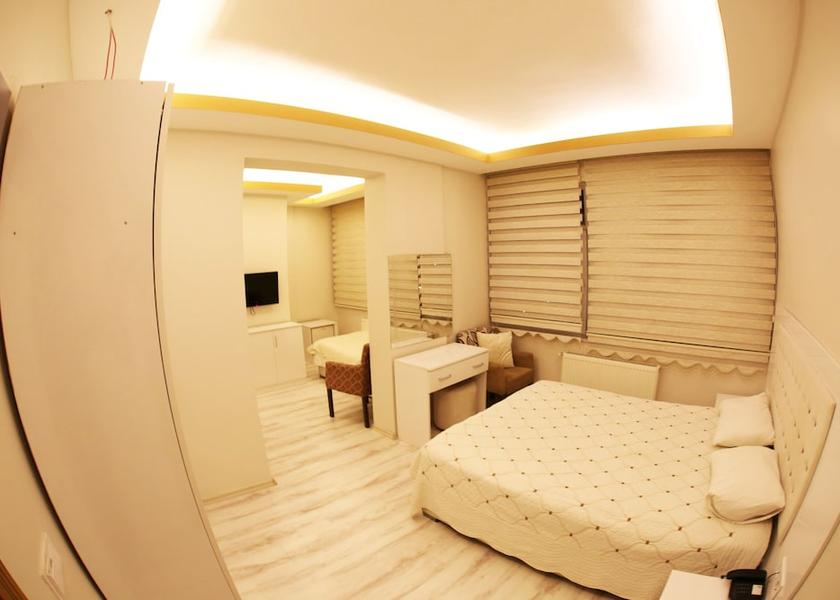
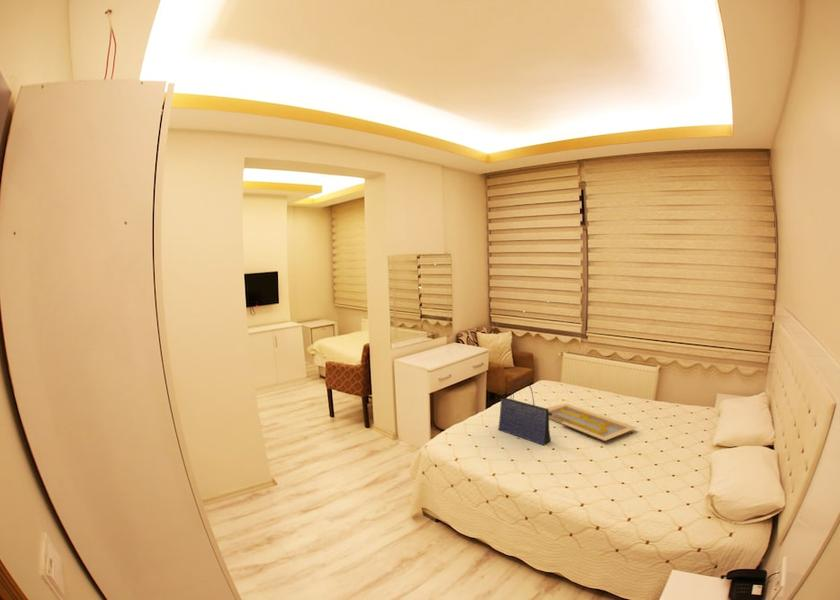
+ tote bag [497,377,552,446]
+ serving tray [546,403,638,442]
